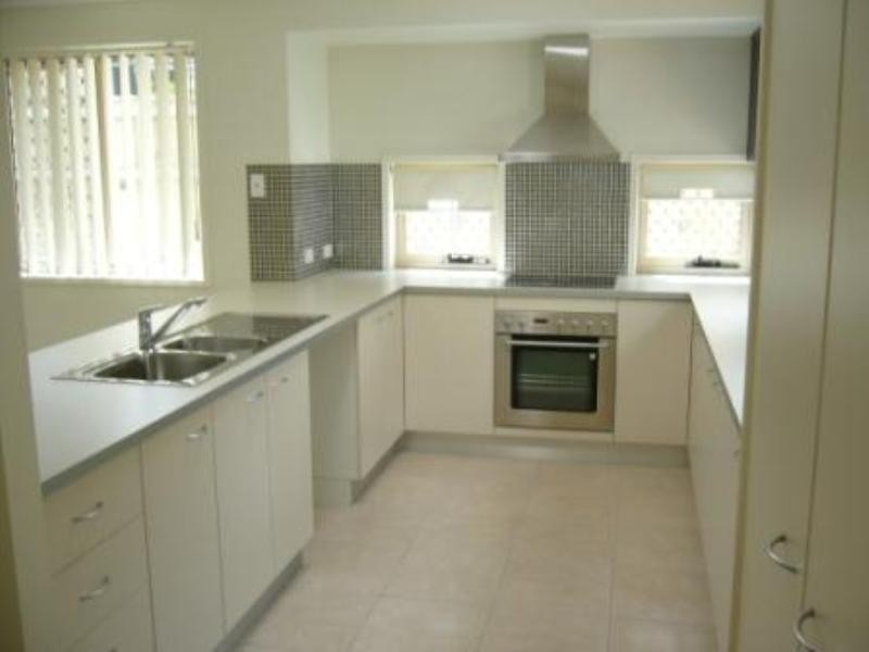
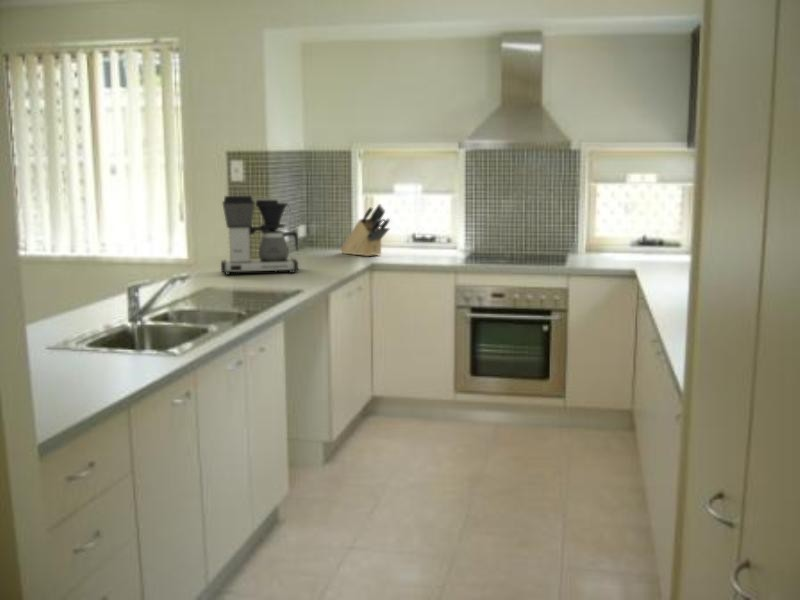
+ coffee maker [220,195,299,276]
+ knife block [339,203,391,257]
